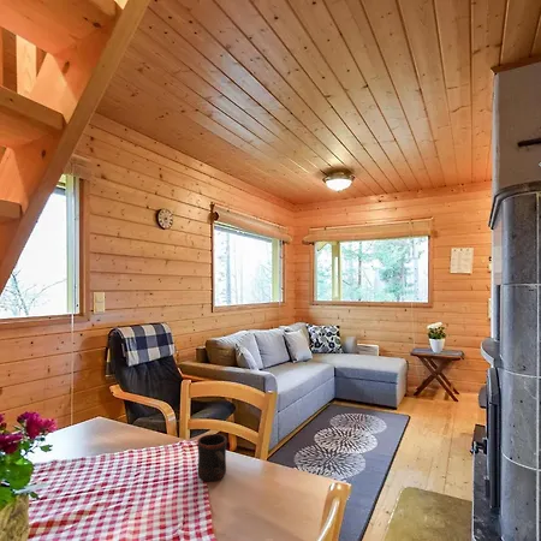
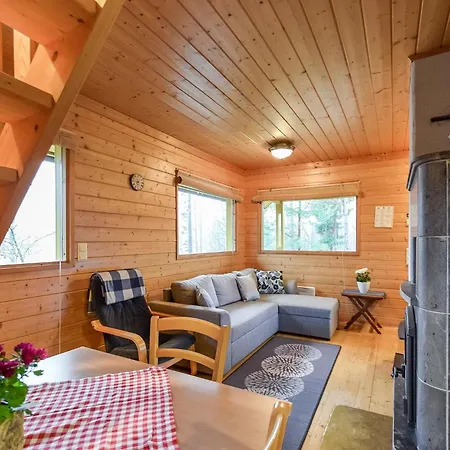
- mug [196,433,227,482]
